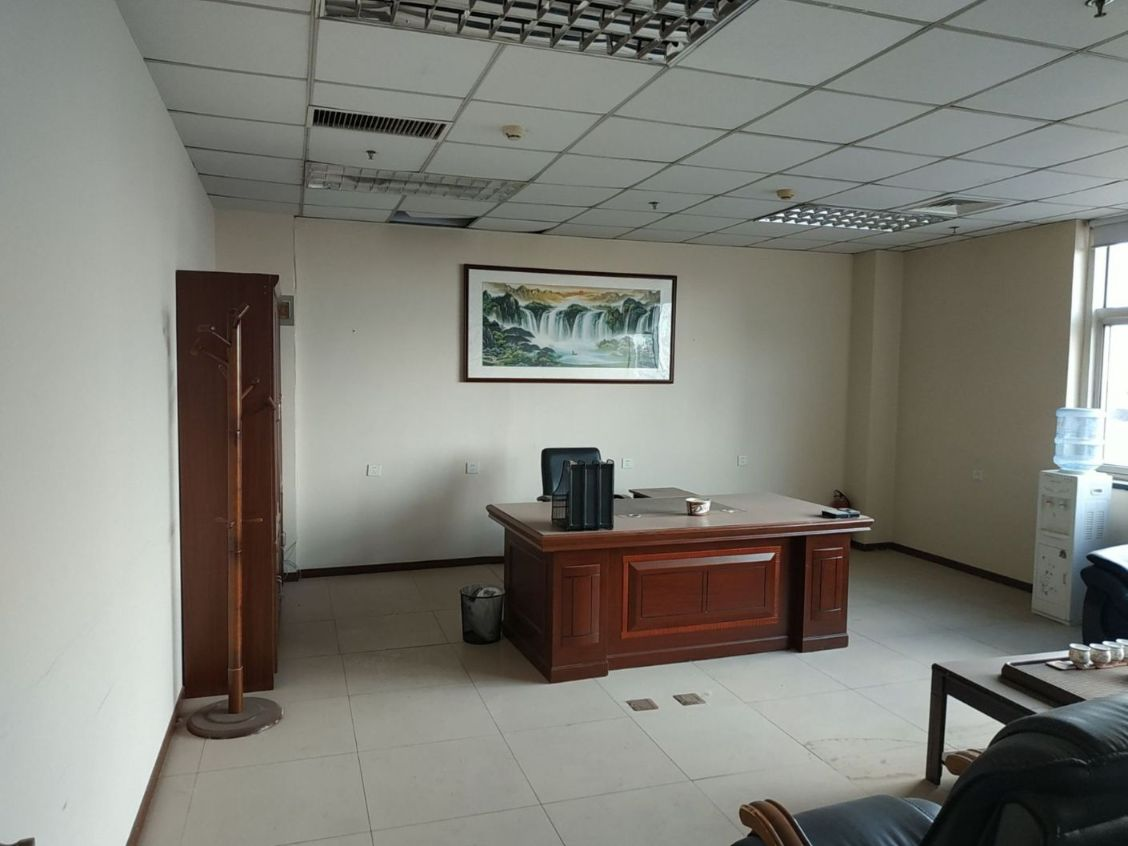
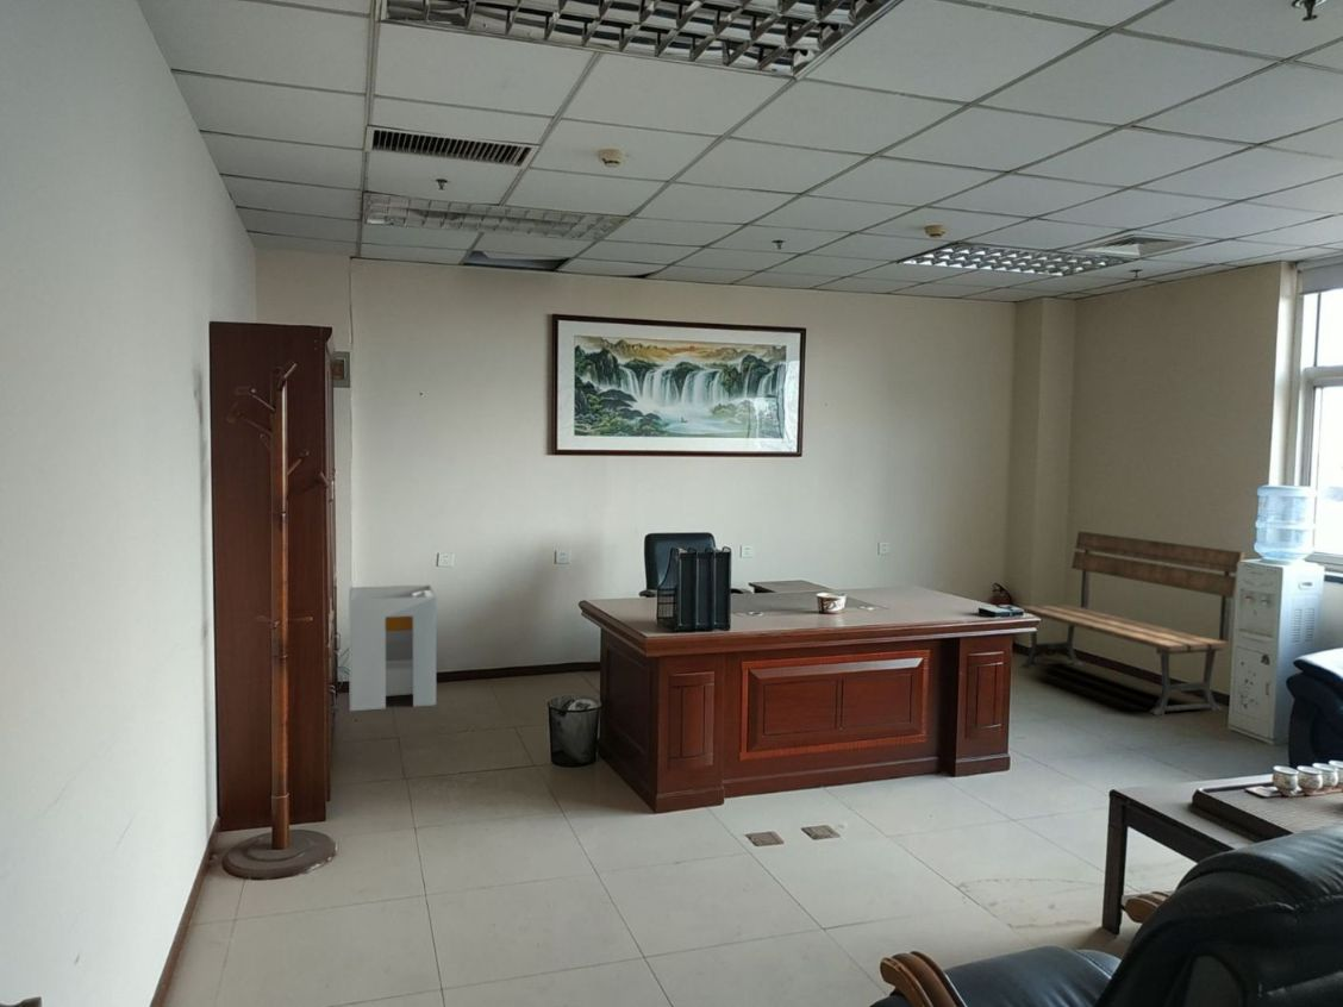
+ storage cabinet [348,583,437,712]
+ bench [1019,530,1247,717]
